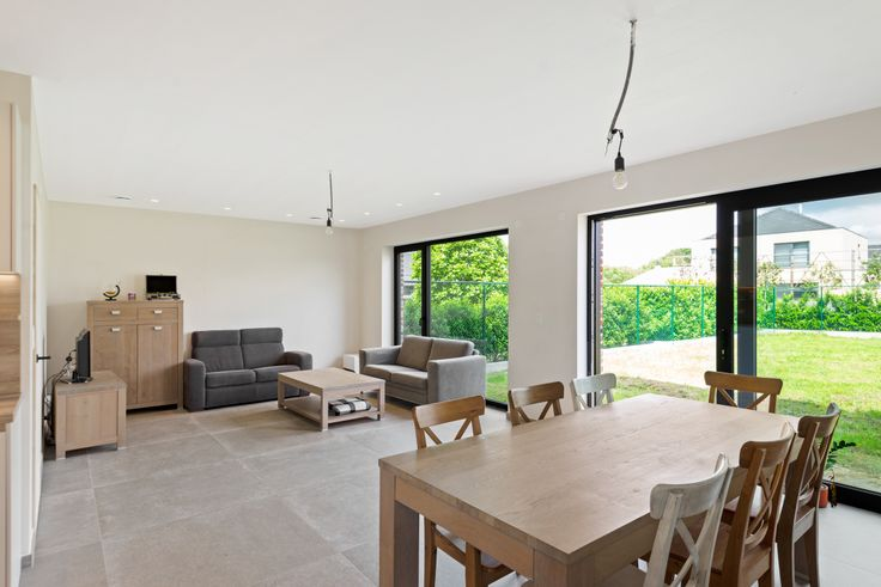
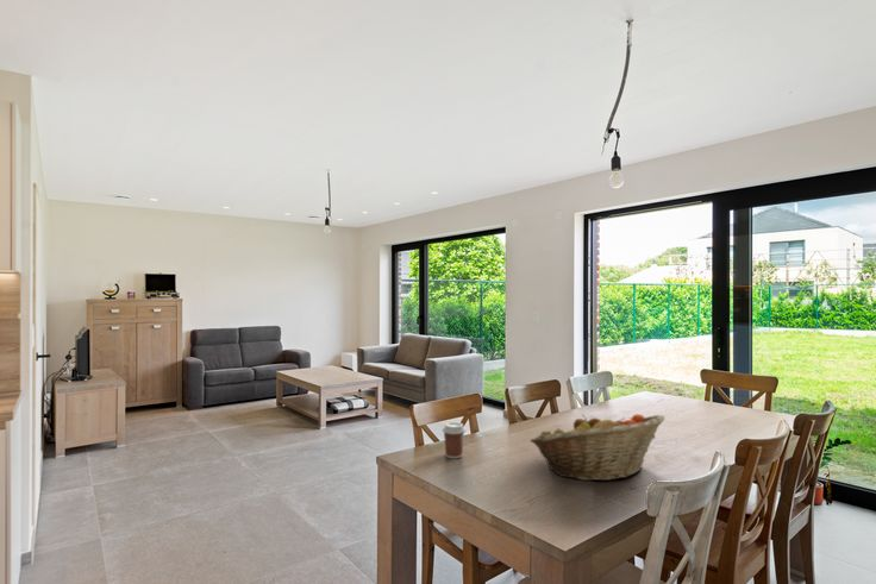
+ fruit basket [530,413,665,482]
+ coffee cup [442,421,467,459]
